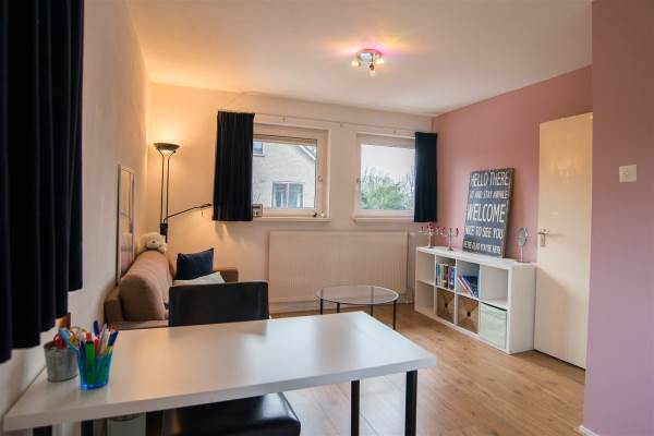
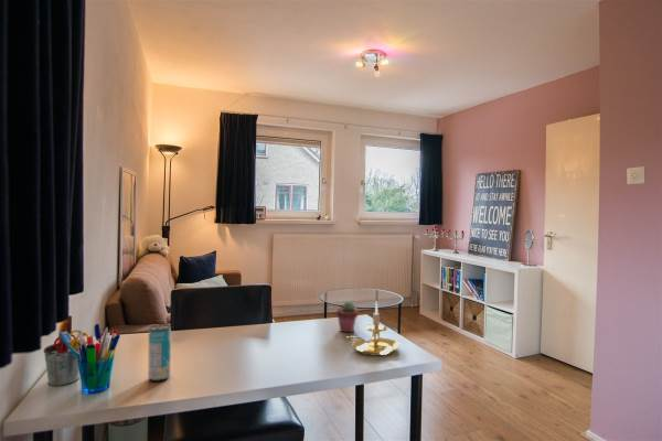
+ potted succulent [335,300,360,333]
+ beverage can [147,323,172,383]
+ candle holder [346,300,401,357]
